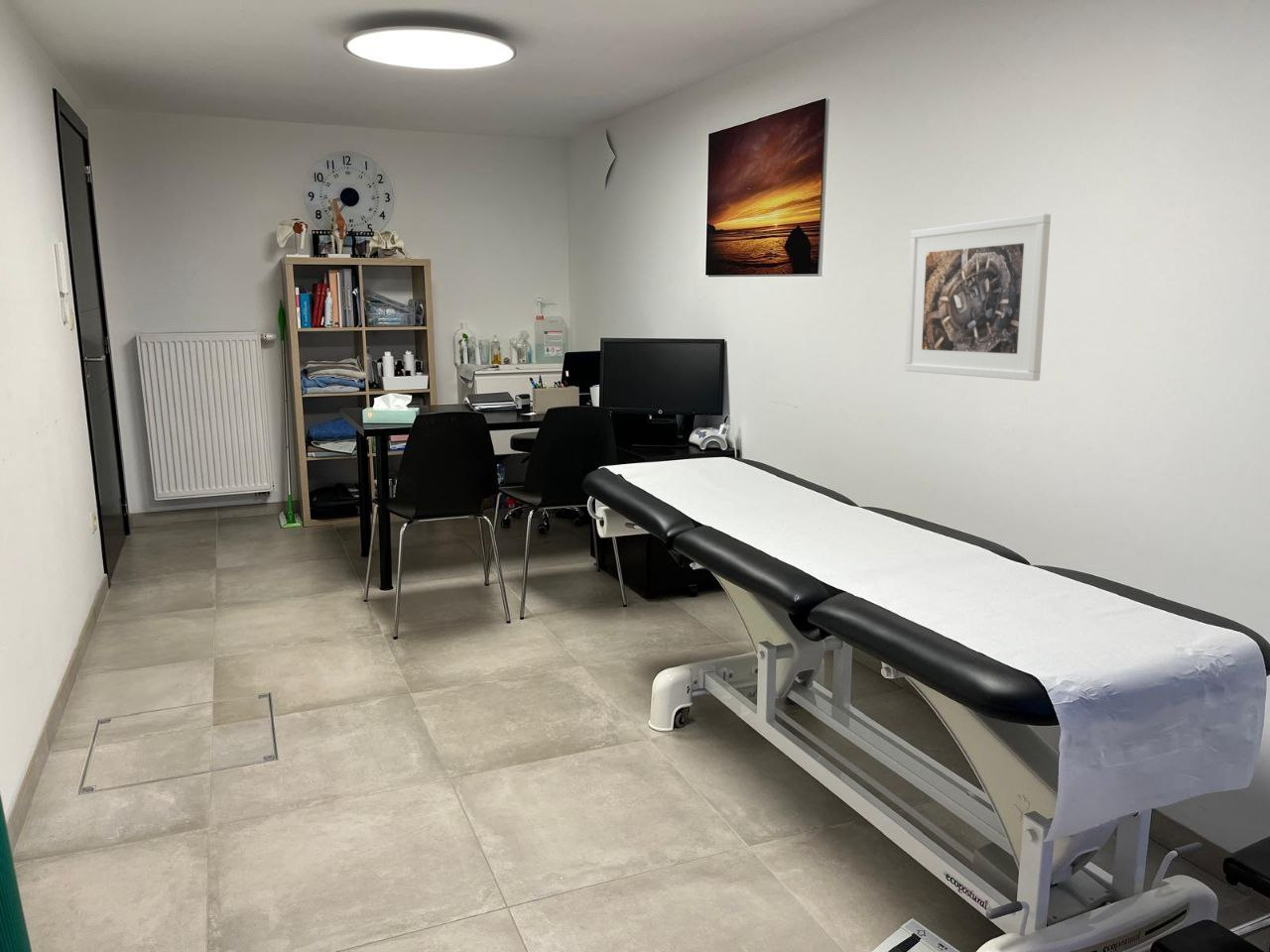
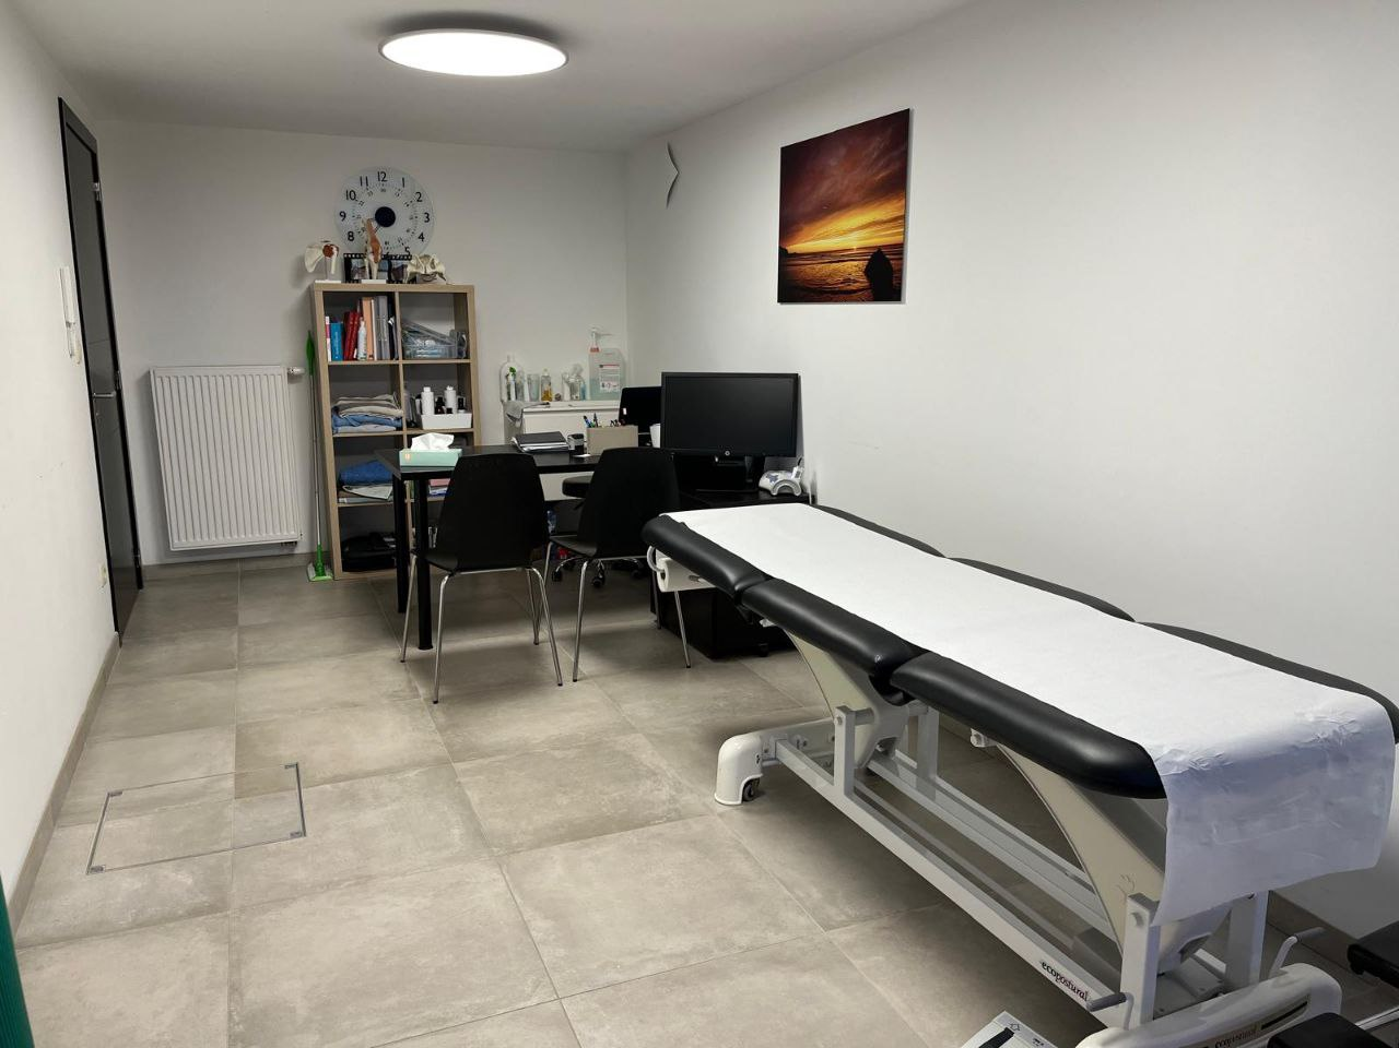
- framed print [904,212,1052,382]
